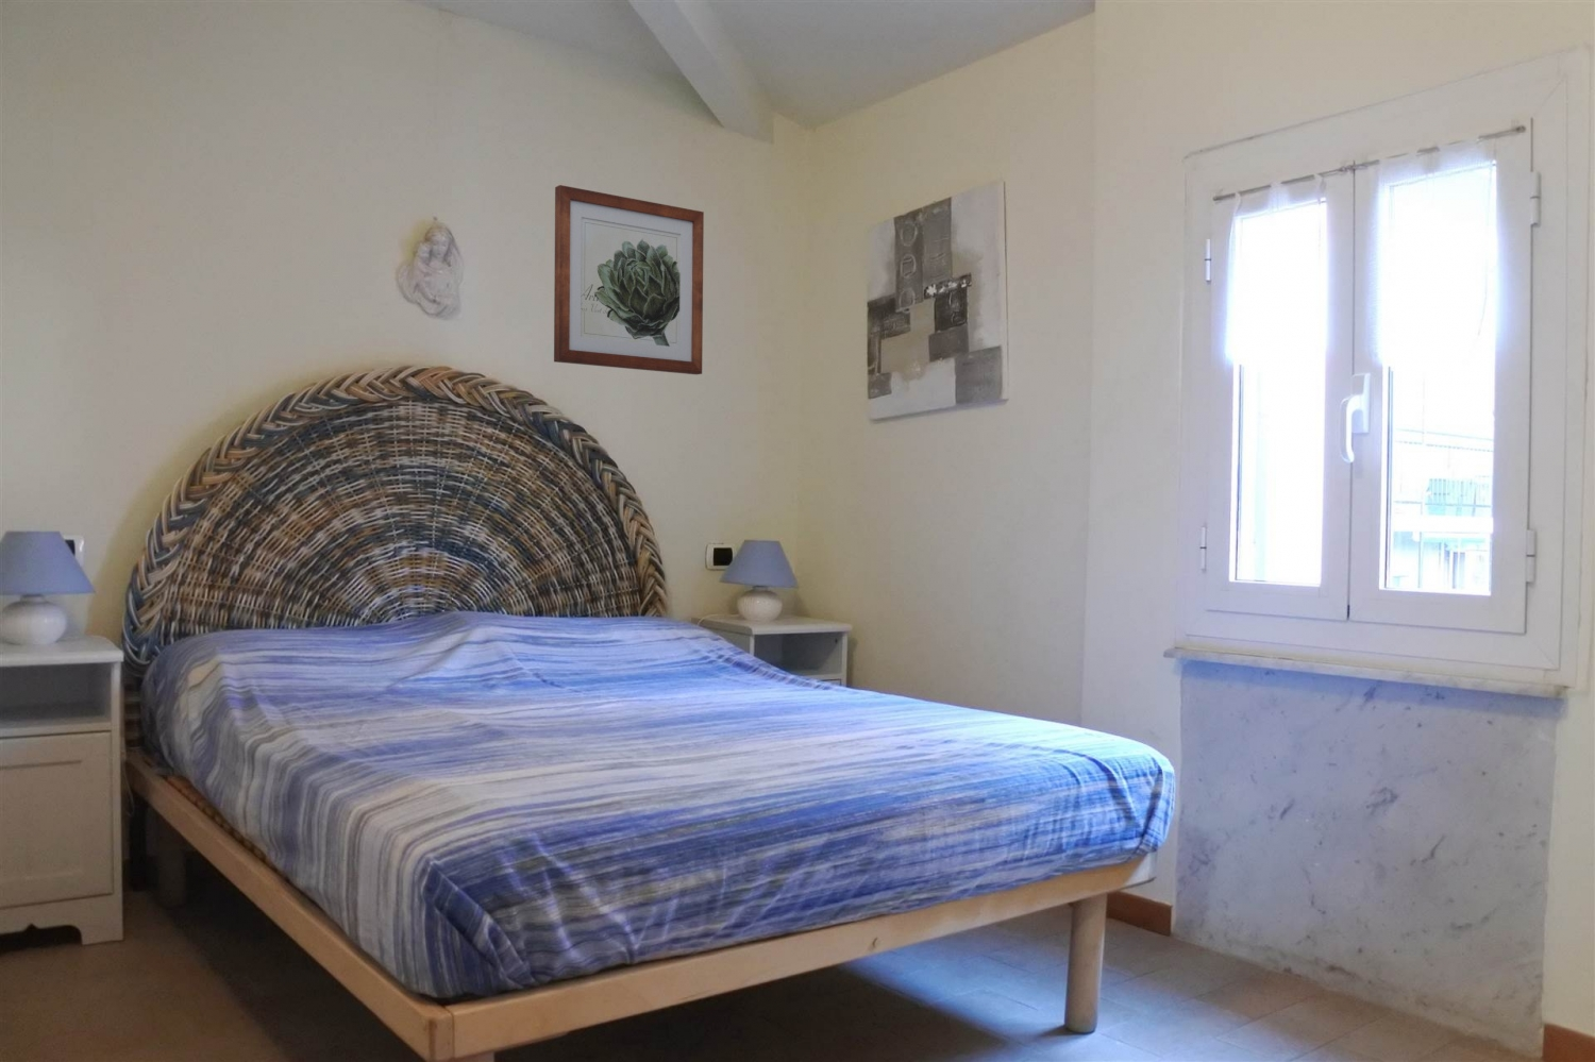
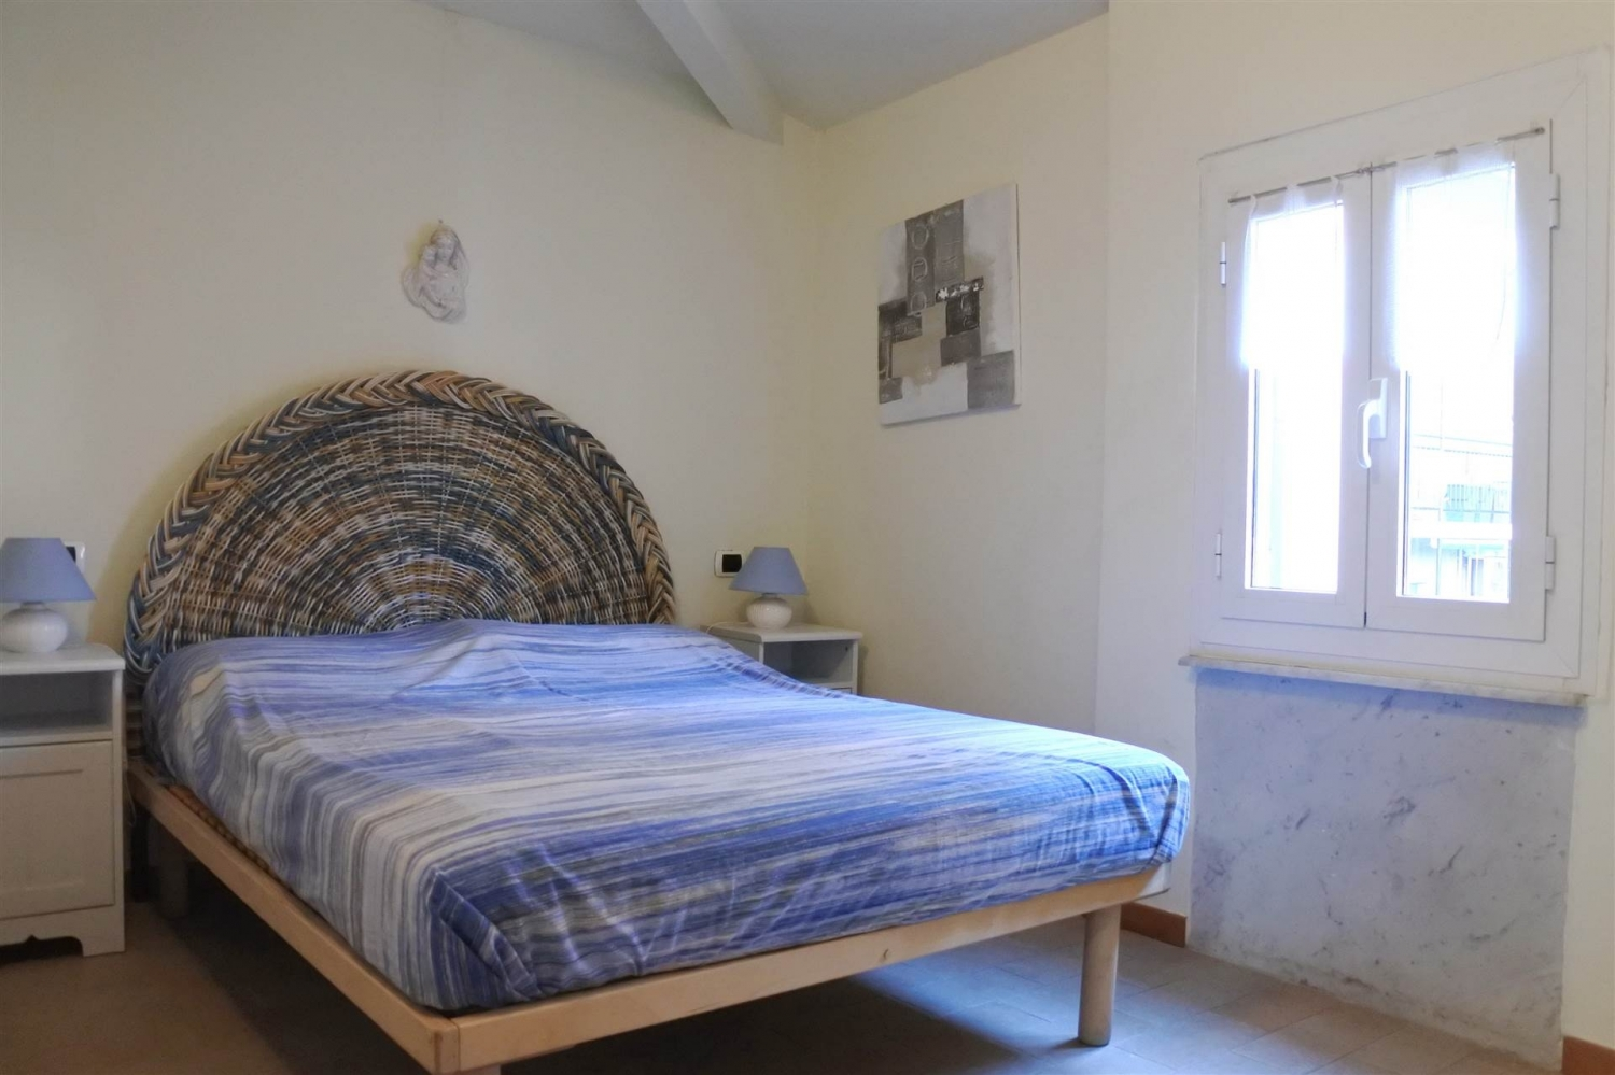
- wall art [553,184,705,376]
